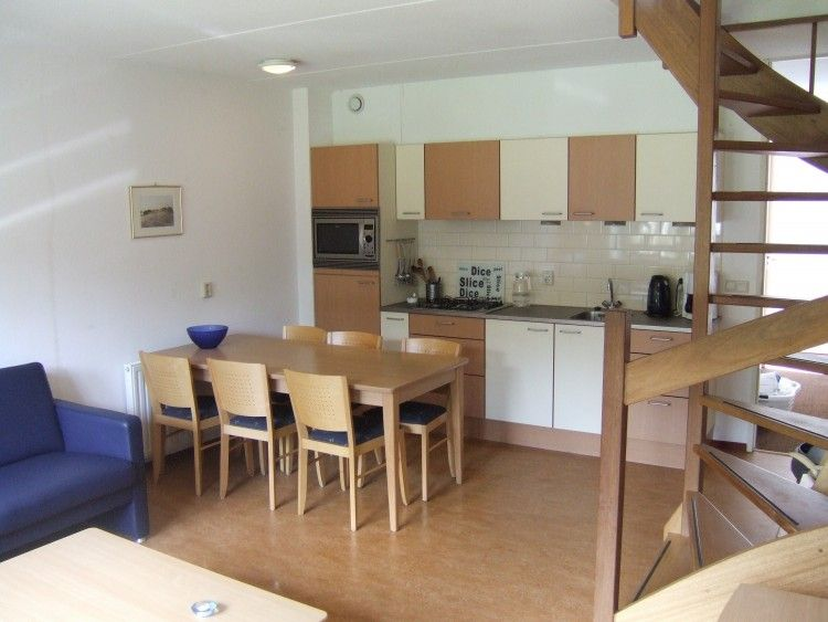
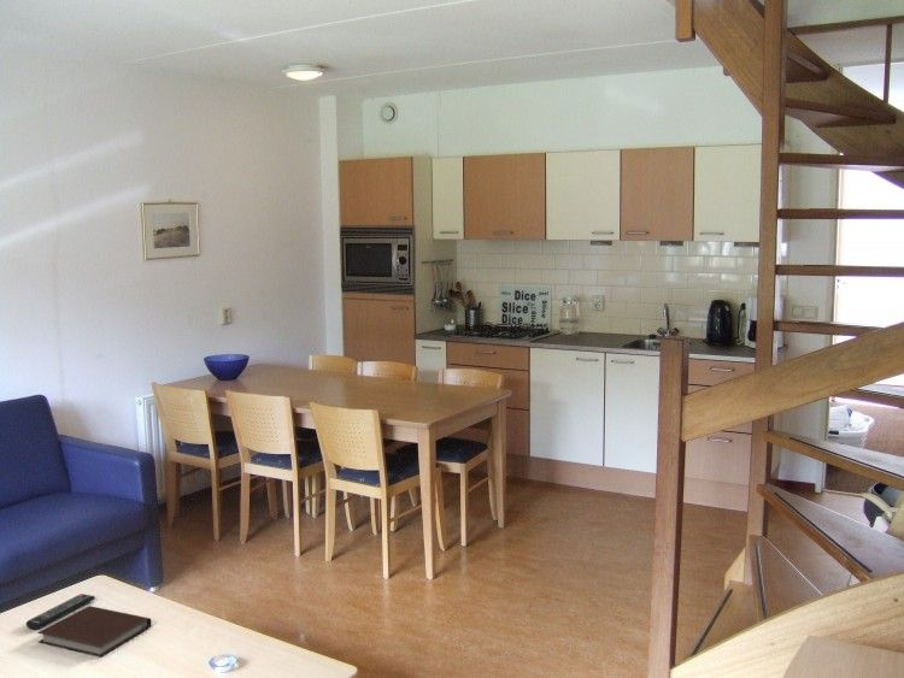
+ notebook [36,605,152,658]
+ remote control [25,592,96,631]
